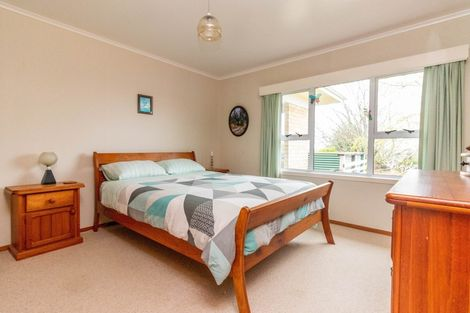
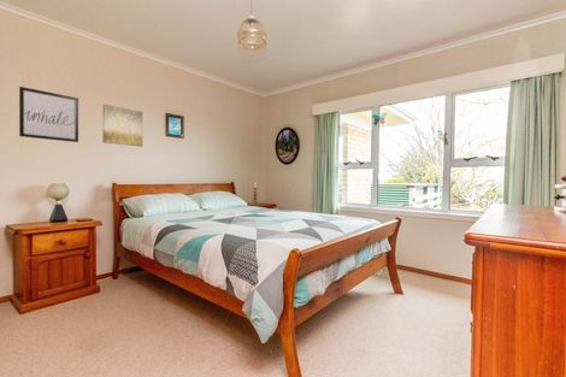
+ wall art [101,104,143,148]
+ wall art [18,86,79,143]
